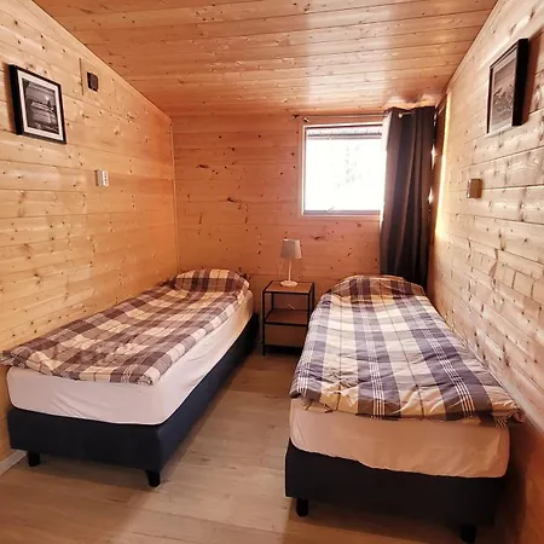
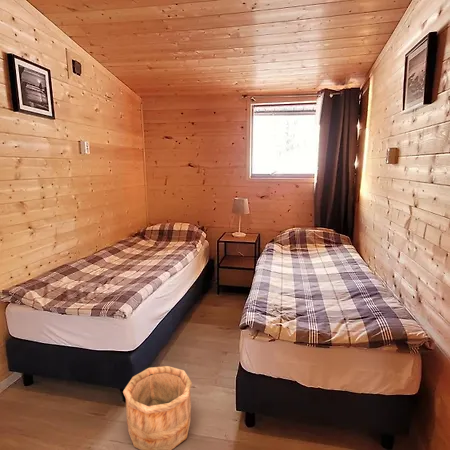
+ wooden bucket [122,365,193,450]
